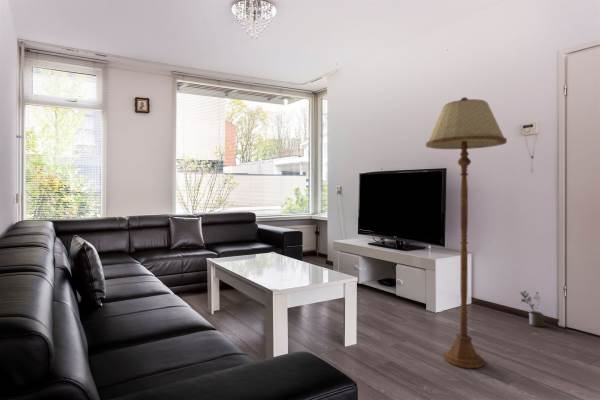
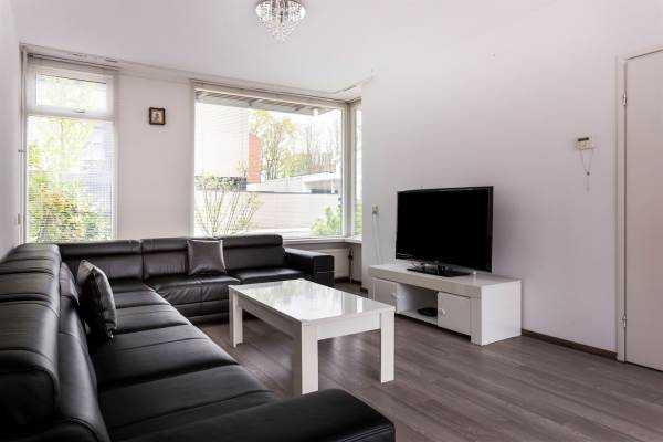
- potted plant [520,290,546,328]
- floor lamp [425,96,508,369]
